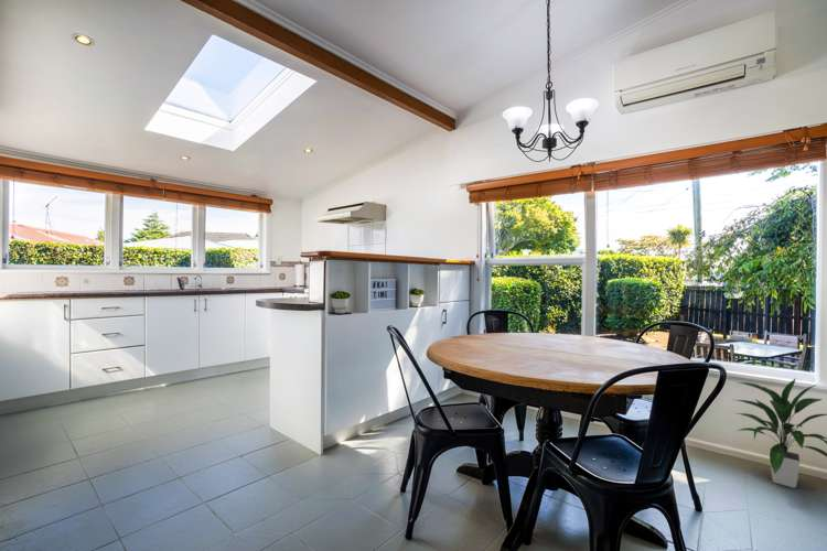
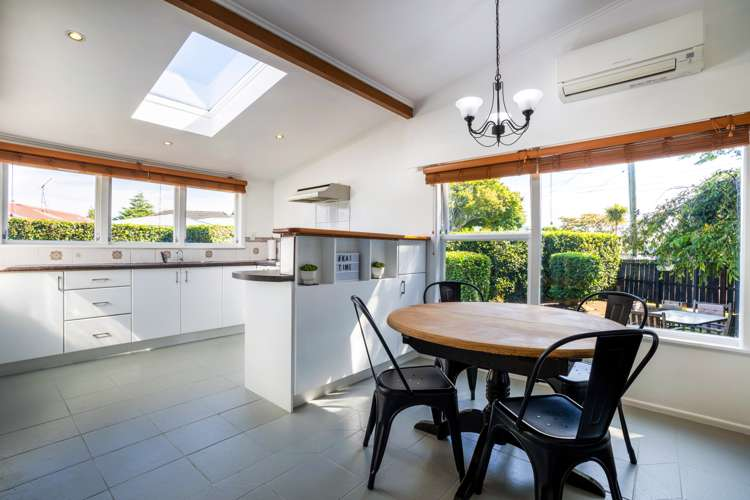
- indoor plant [730,377,827,489]
